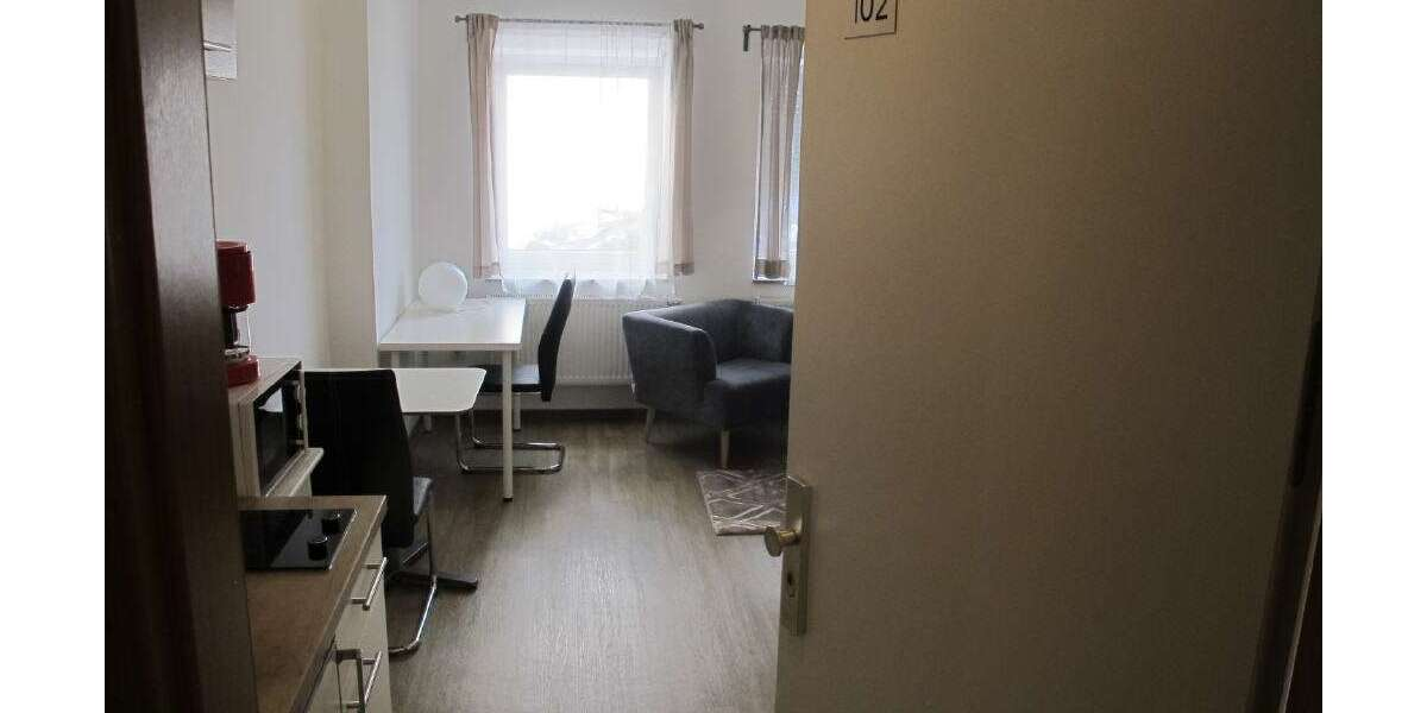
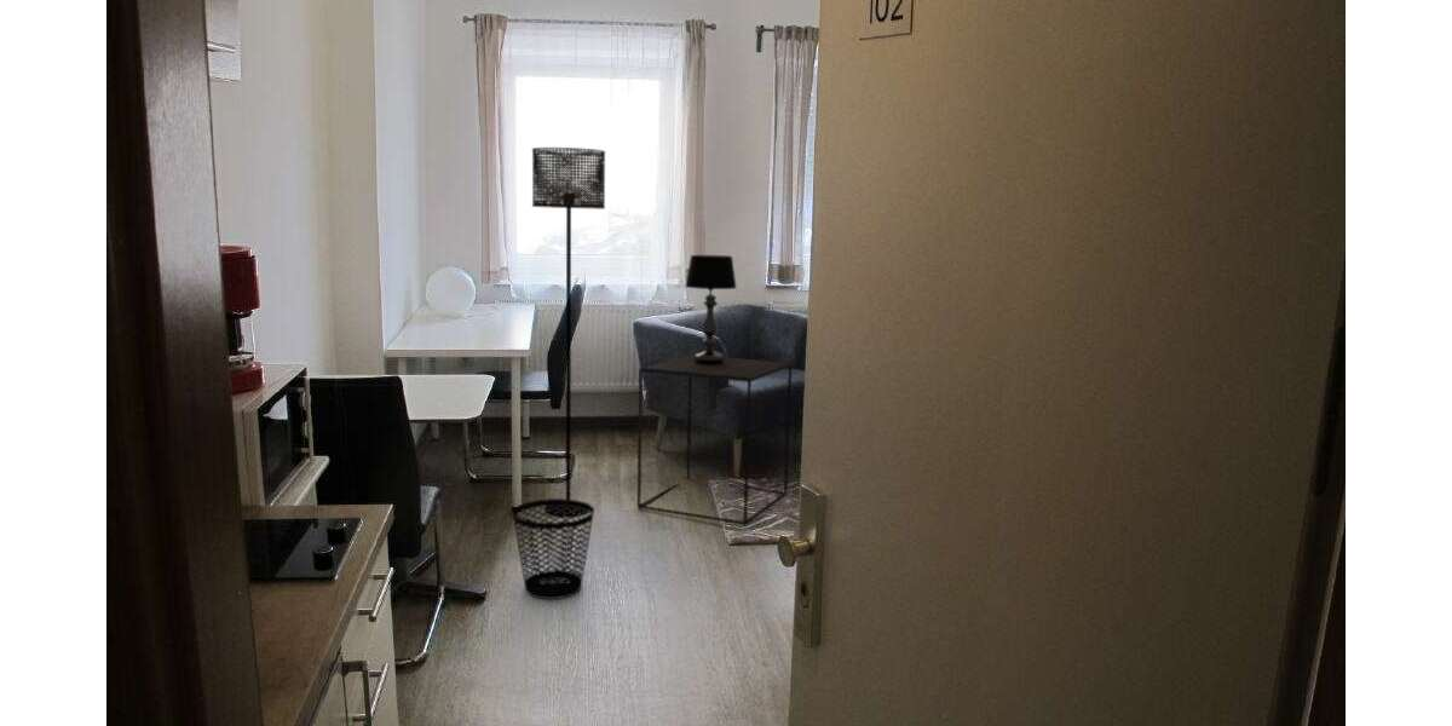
+ side table [636,353,793,526]
+ wastebasket [511,497,595,600]
+ floor lamp [531,146,606,517]
+ table lamp [684,254,738,364]
